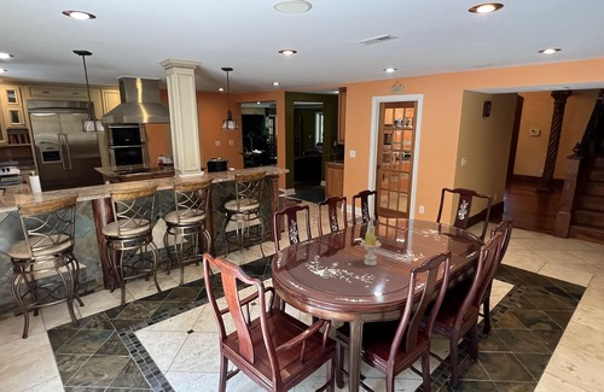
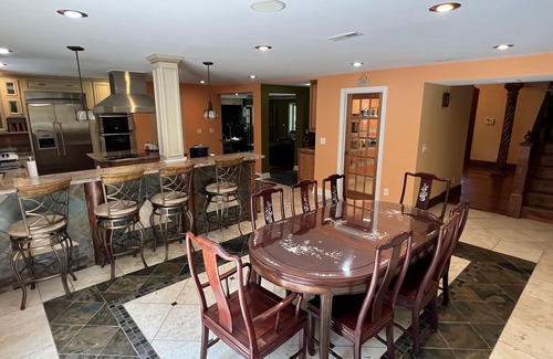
- candle [360,224,382,267]
